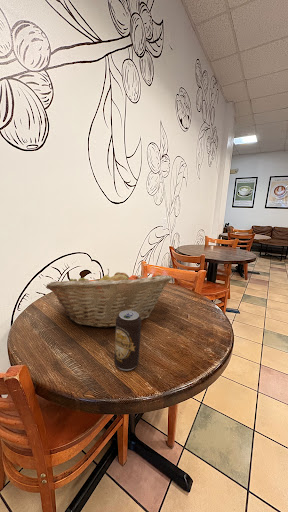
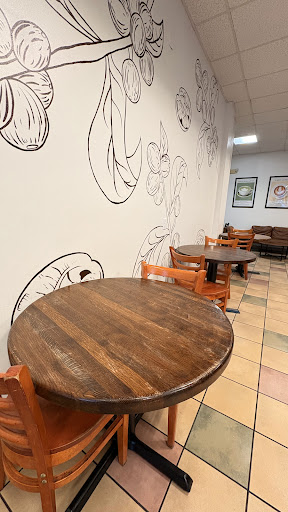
- fruit basket [45,268,173,329]
- beverage can [114,310,142,371]
